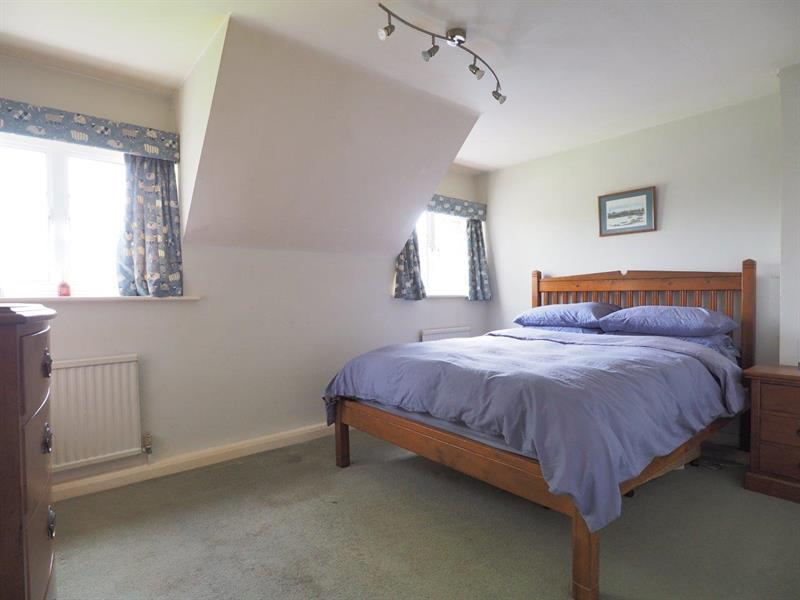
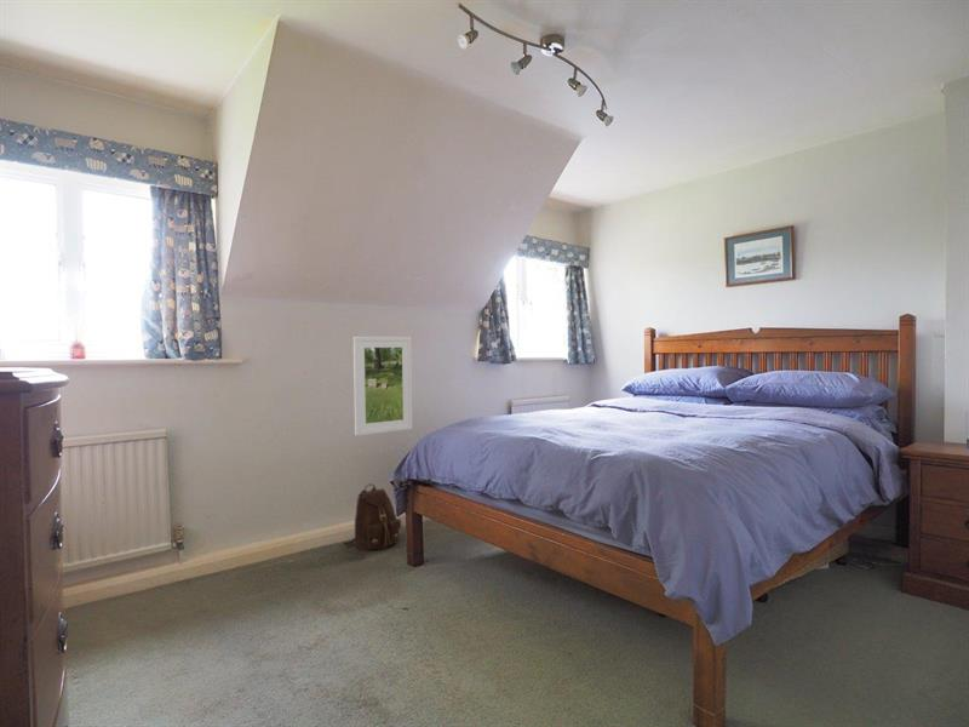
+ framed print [352,336,413,436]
+ backpack [342,483,402,551]
